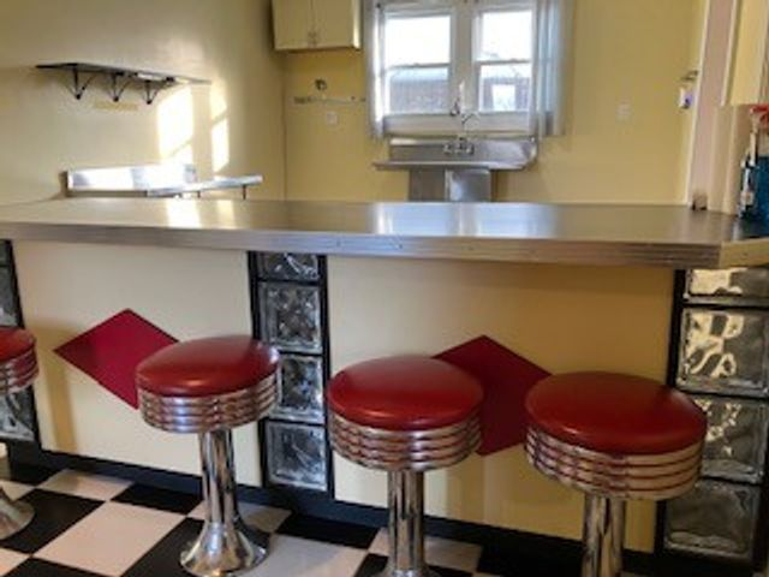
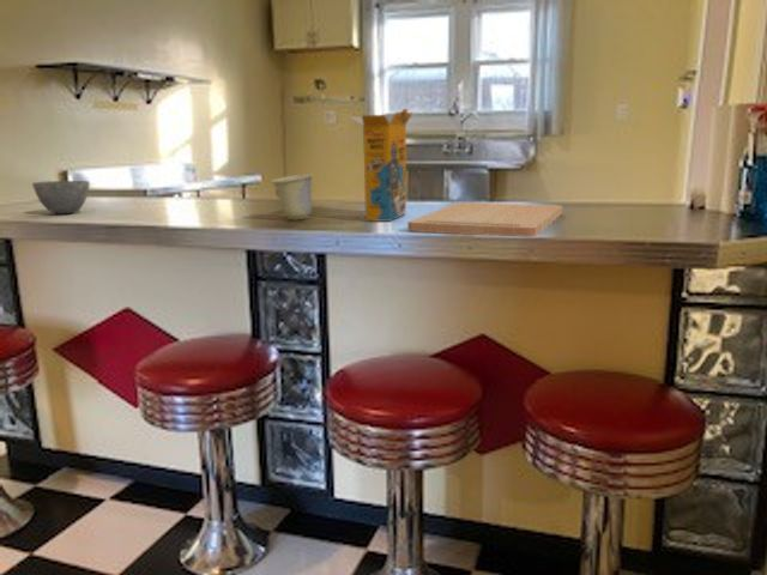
+ cereal box [349,108,413,223]
+ cup [270,172,315,220]
+ cutting board [406,201,563,238]
+ bowl [31,180,90,216]
